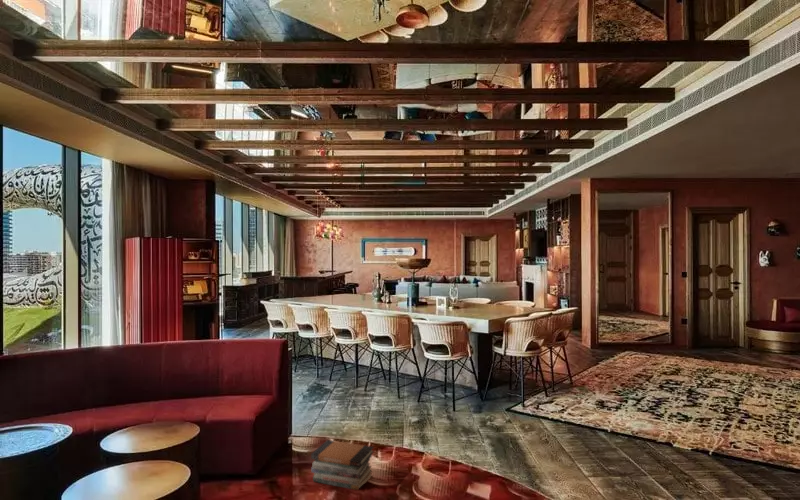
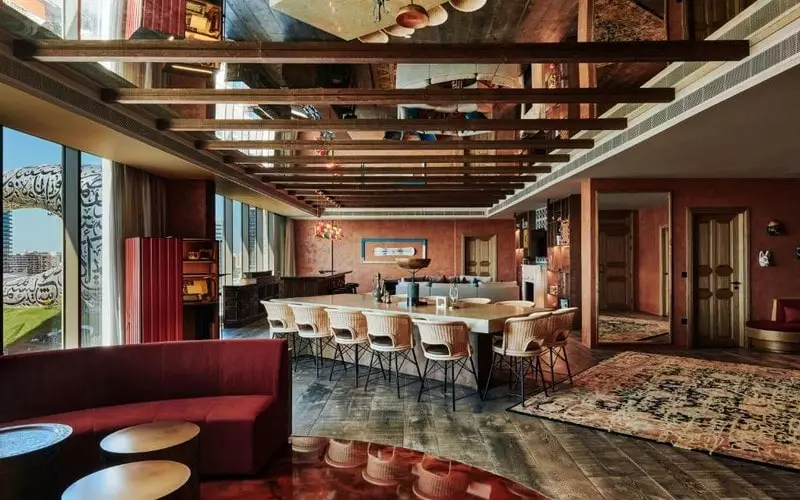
- book stack [310,439,375,491]
